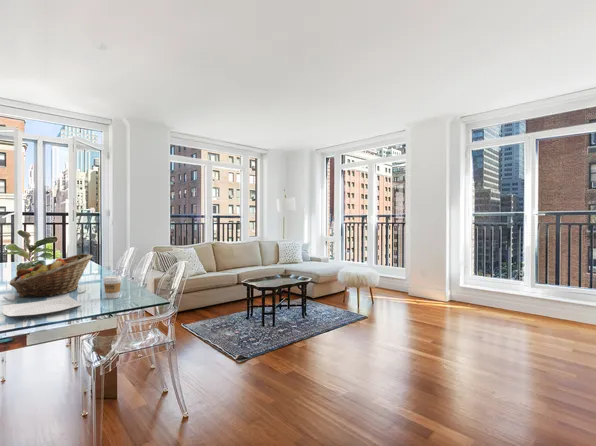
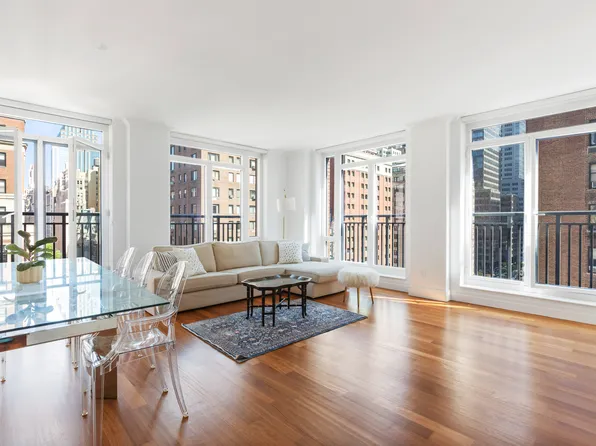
- plate [1,296,82,319]
- fruit basket [9,253,94,298]
- coffee cup [102,274,122,300]
